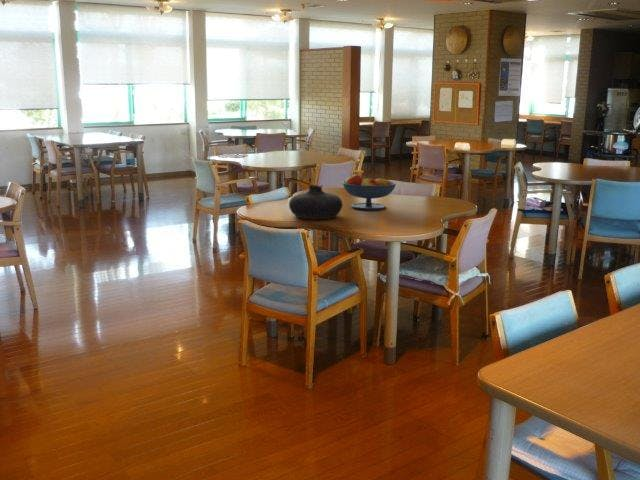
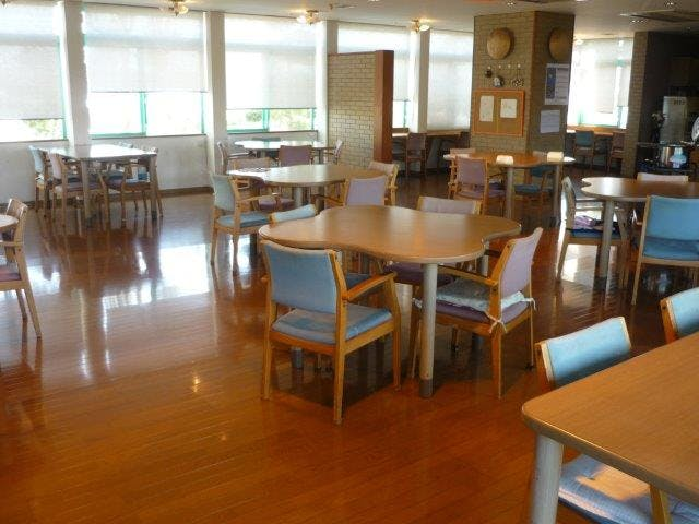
- fruit bowl [341,173,397,211]
- vase [288,184,344,220]
